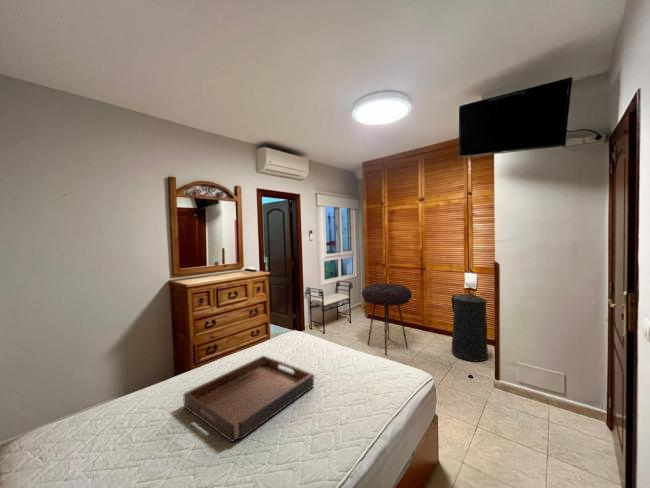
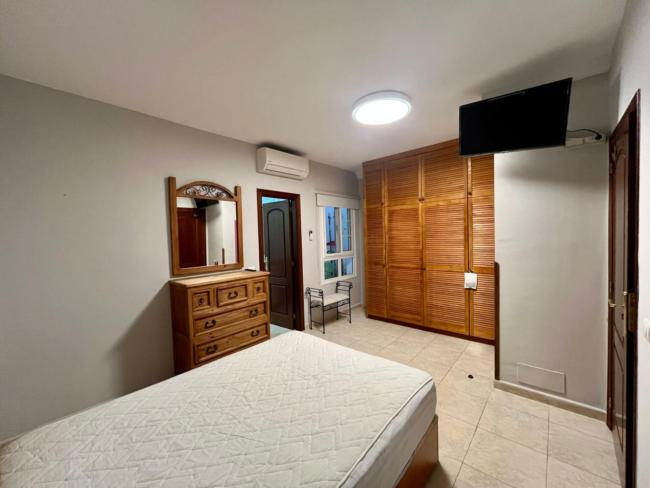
- trash can [450,292,489,363]
- serving tray [182,355,315,443]
- stool [361,282,413,356]
